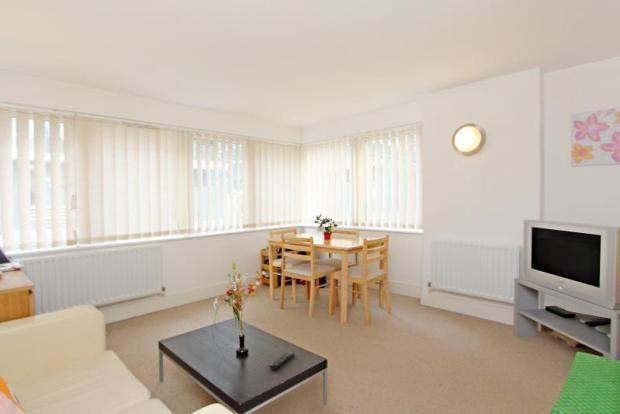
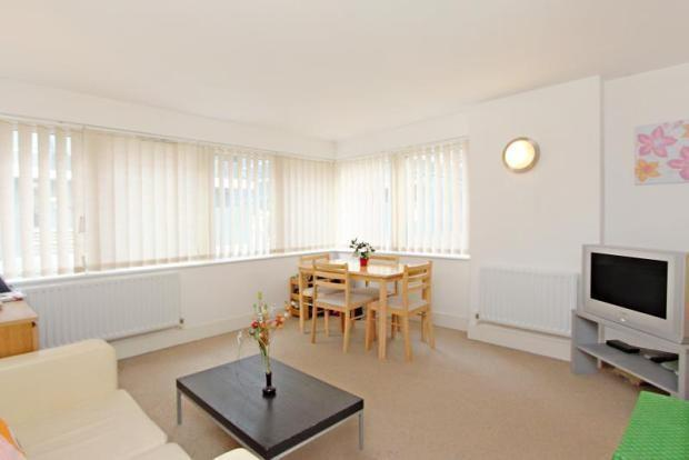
- remote control [268,351,296,371]
